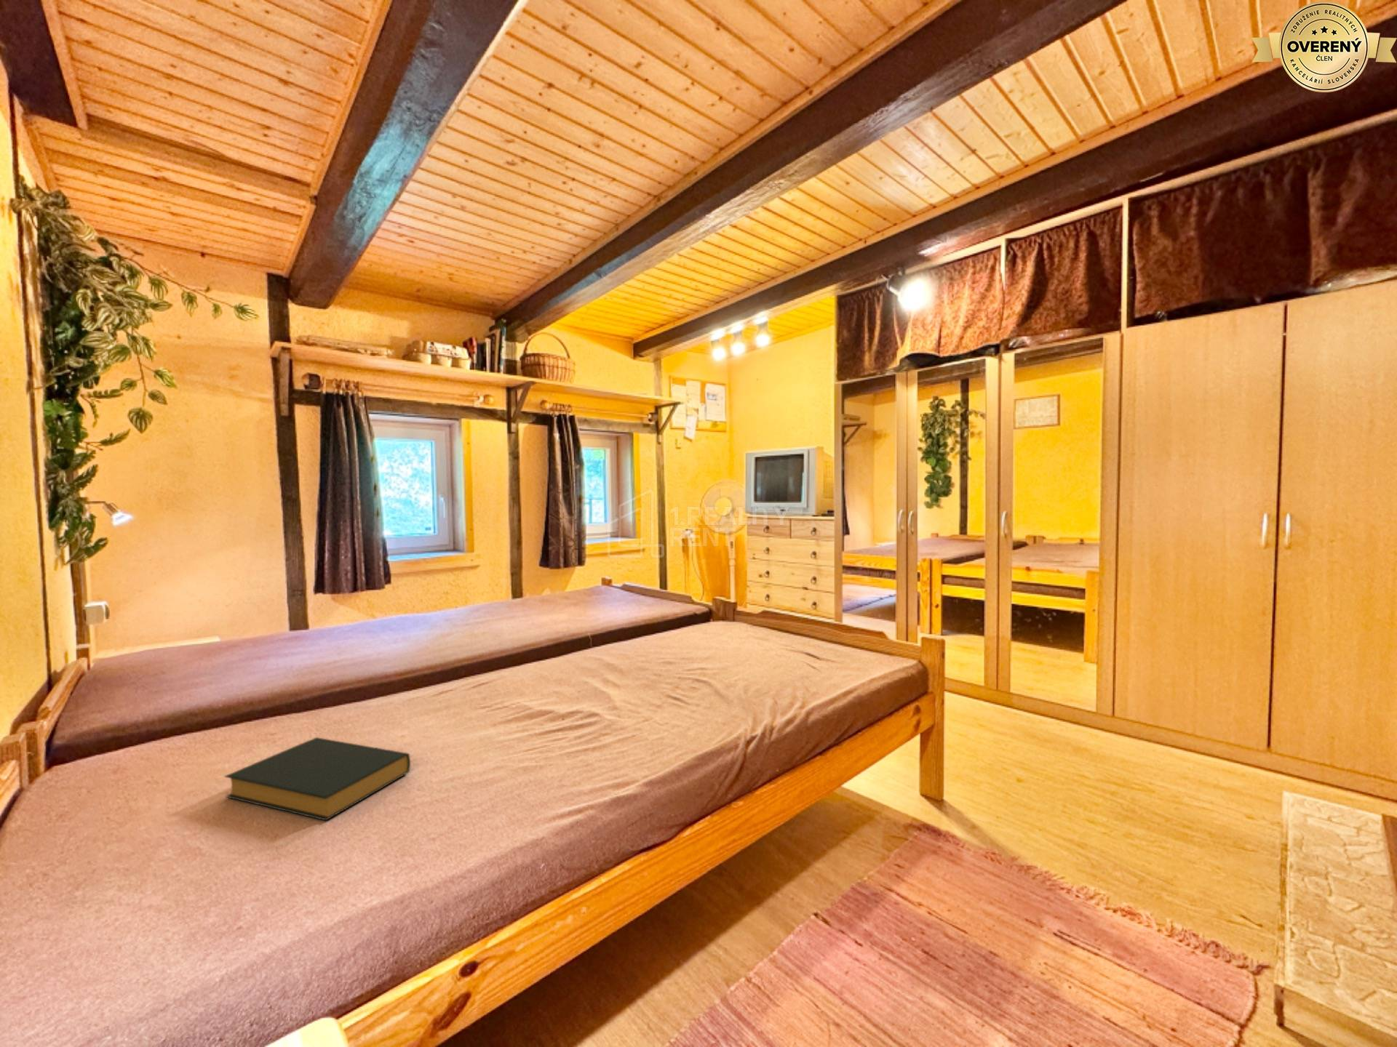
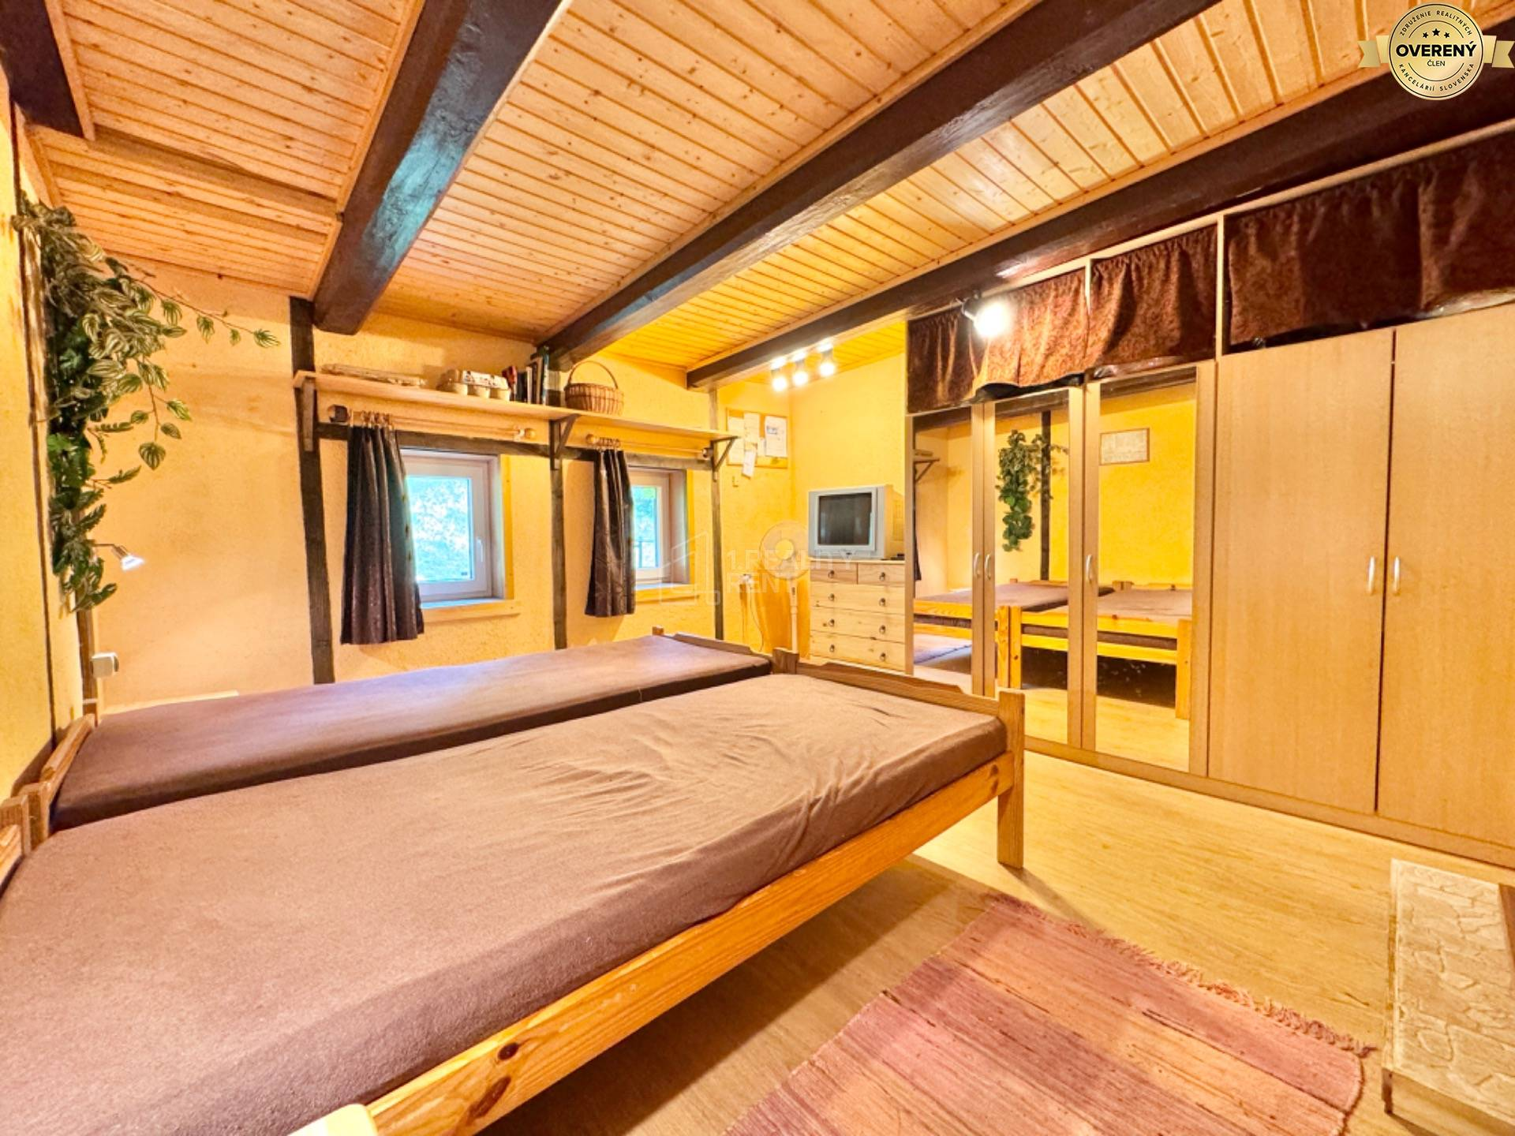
- hardback book [223,737,411,822]
